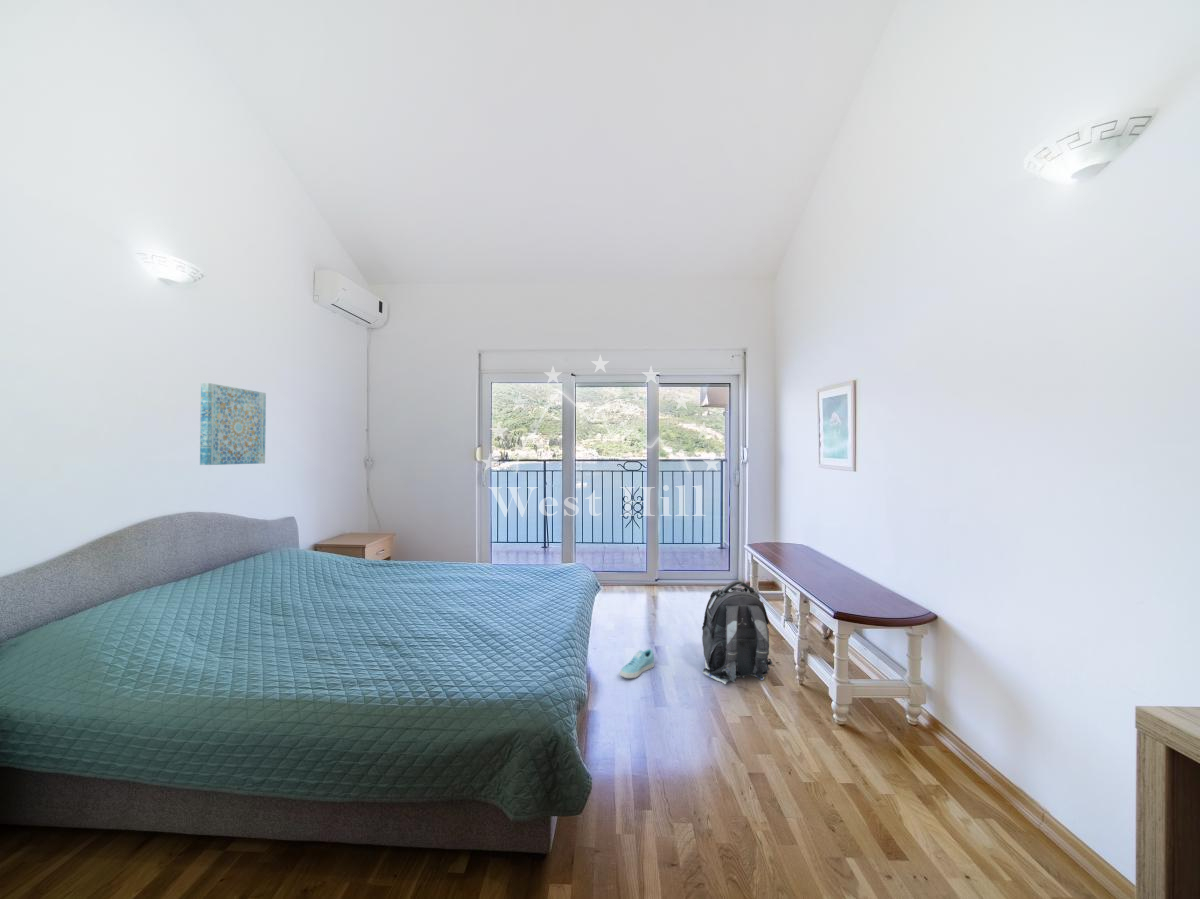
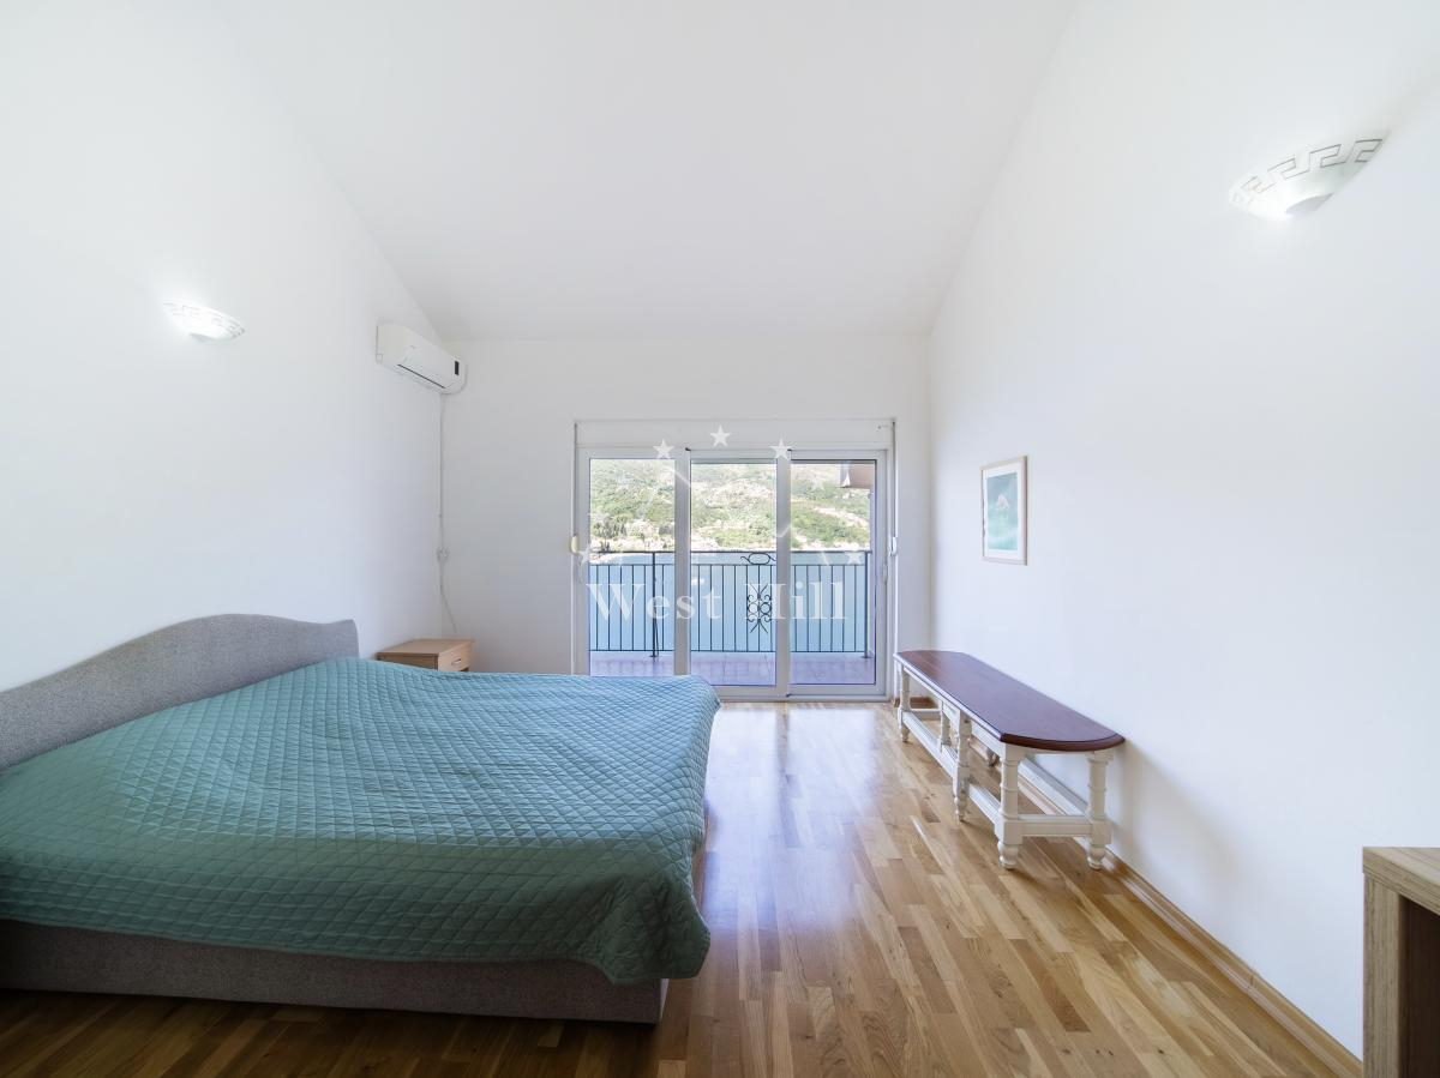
- backpack [701,580,773,685]
- wall art [199,382,267,466]
- sneaker [619,648,655,679]
